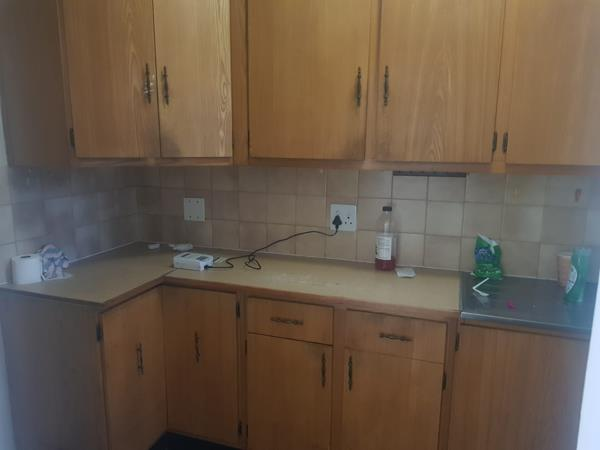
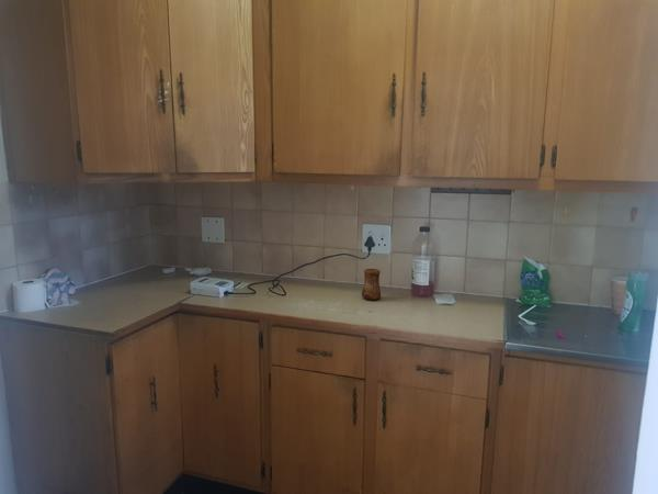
+ cup [361,268,382,301]
